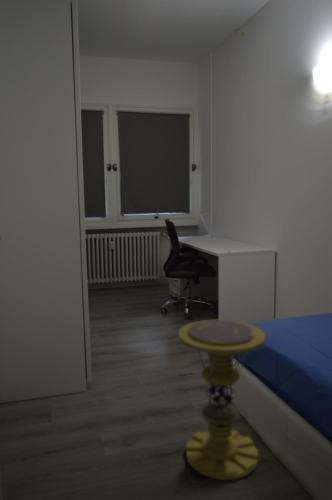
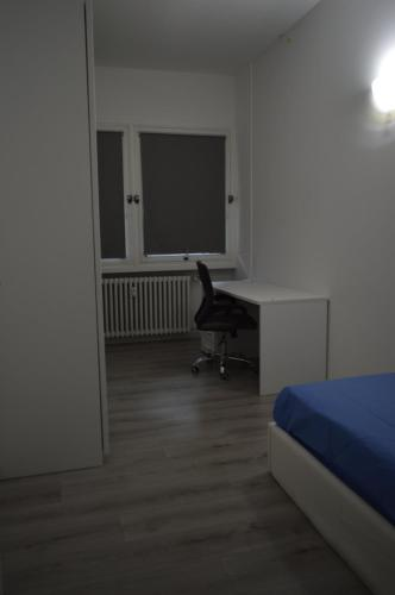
- side table [177,319,267,481]
